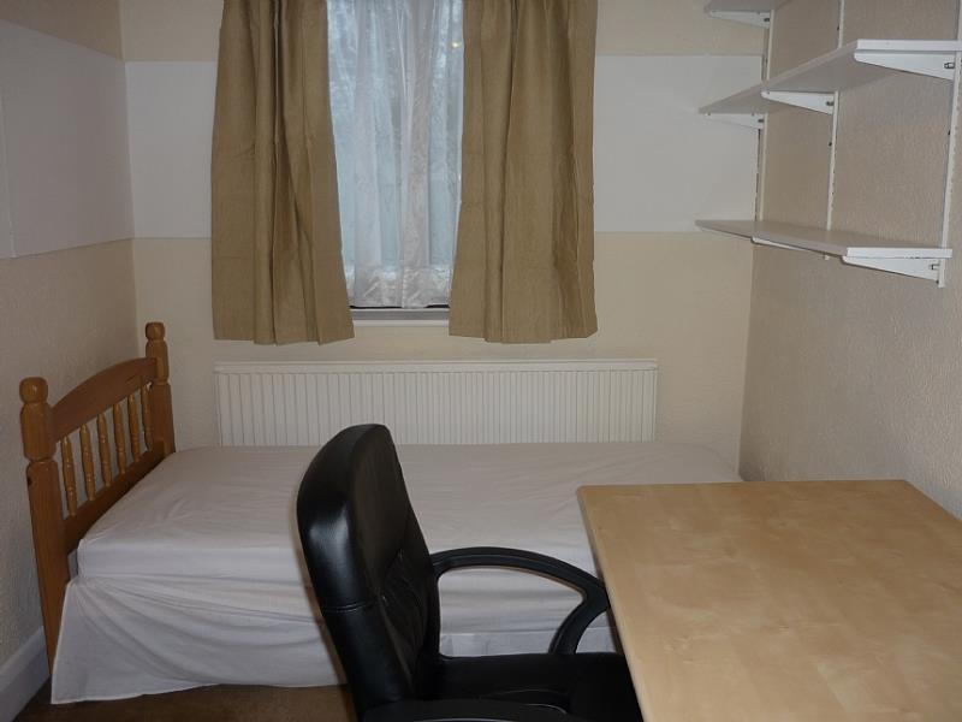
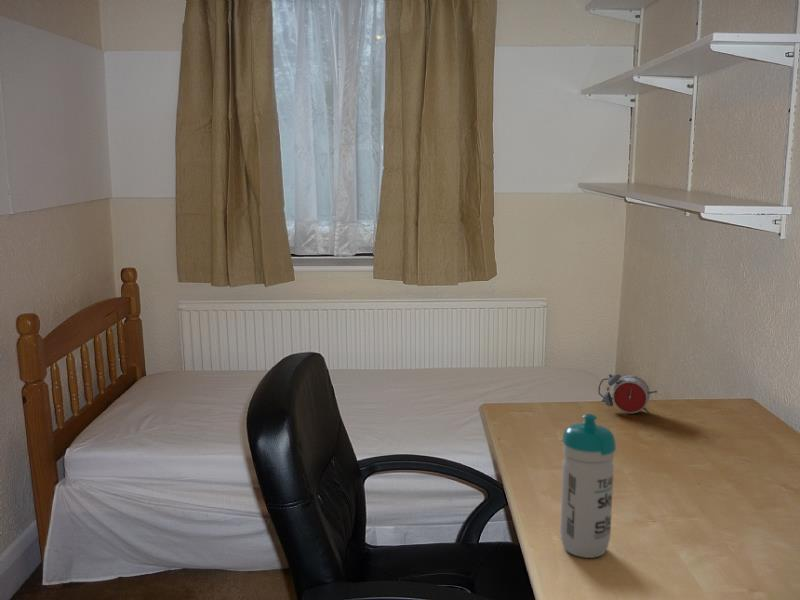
+ alarm clock [597,373,658,415]
+ water bottle [559,413,617,559]
